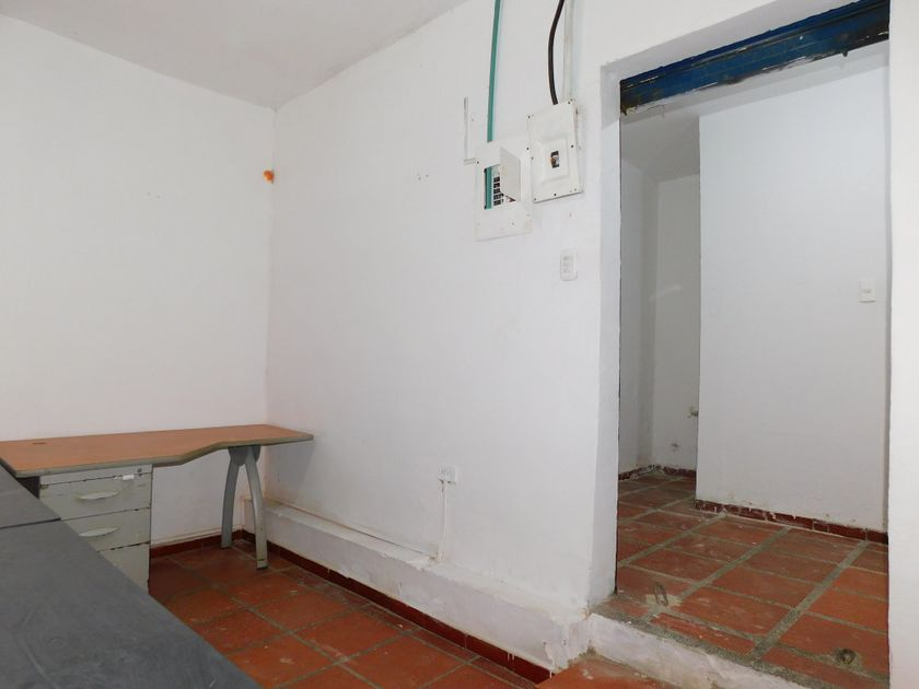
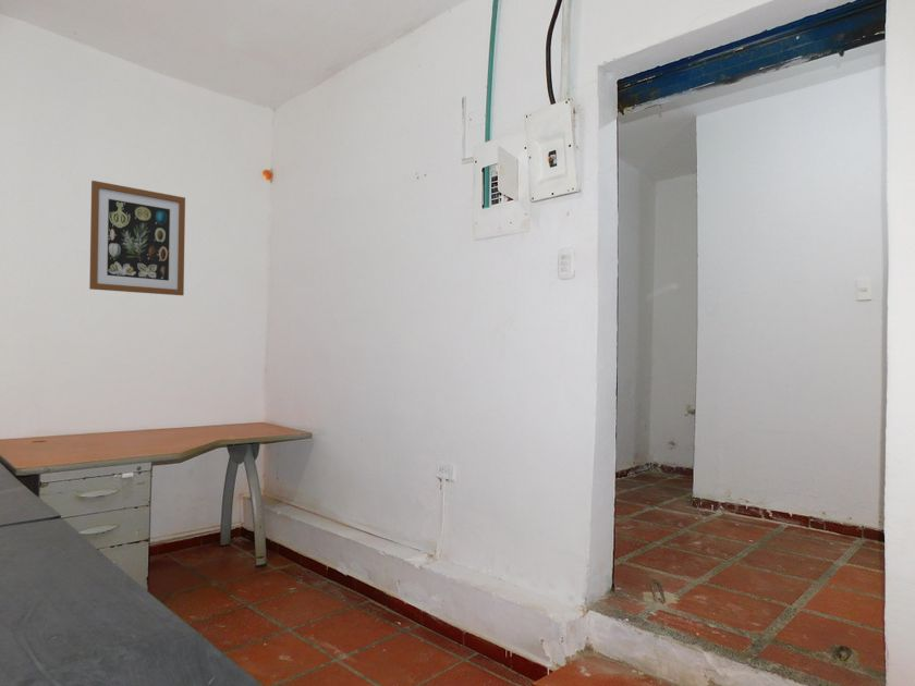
+ wall art [88,180,186,296]
